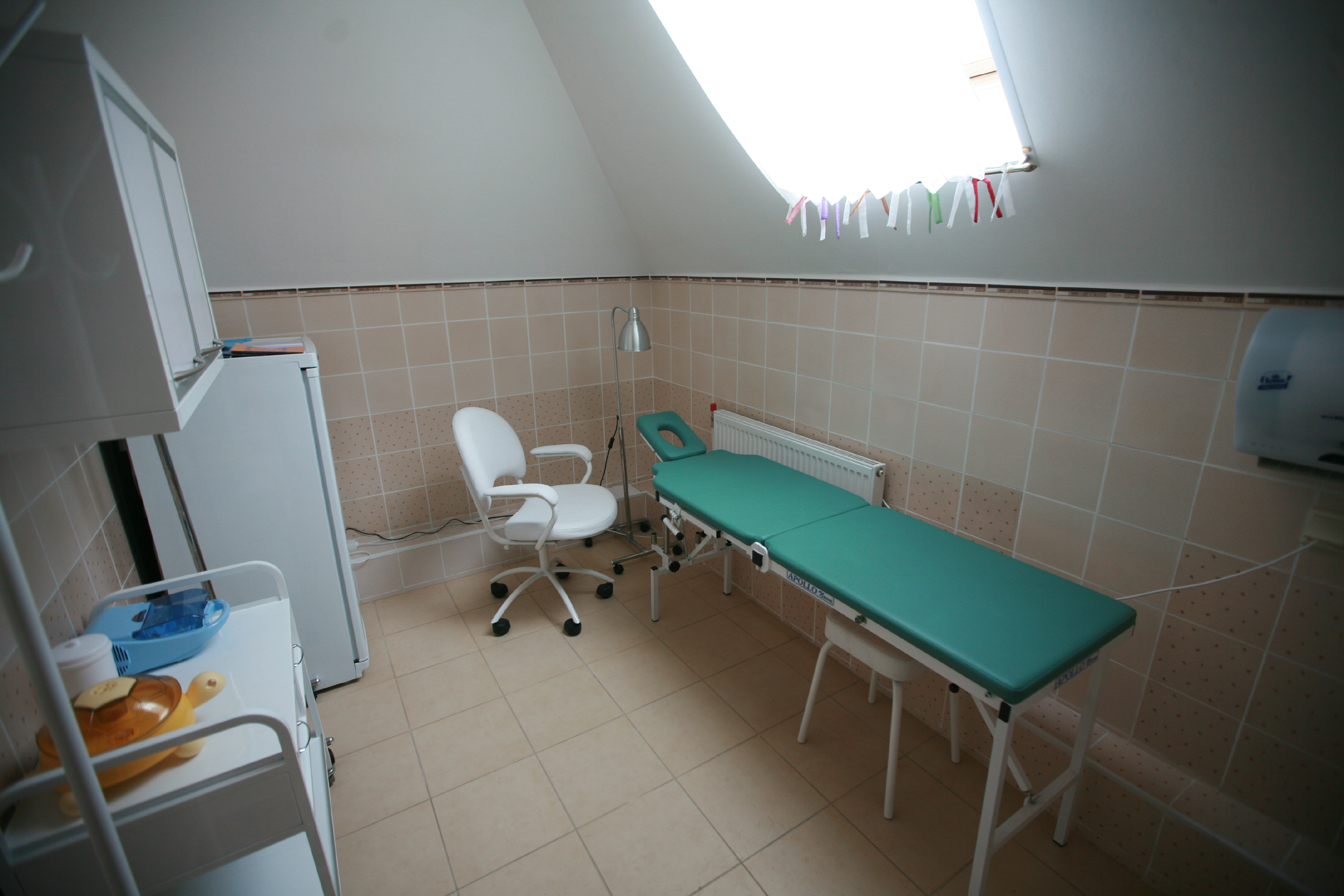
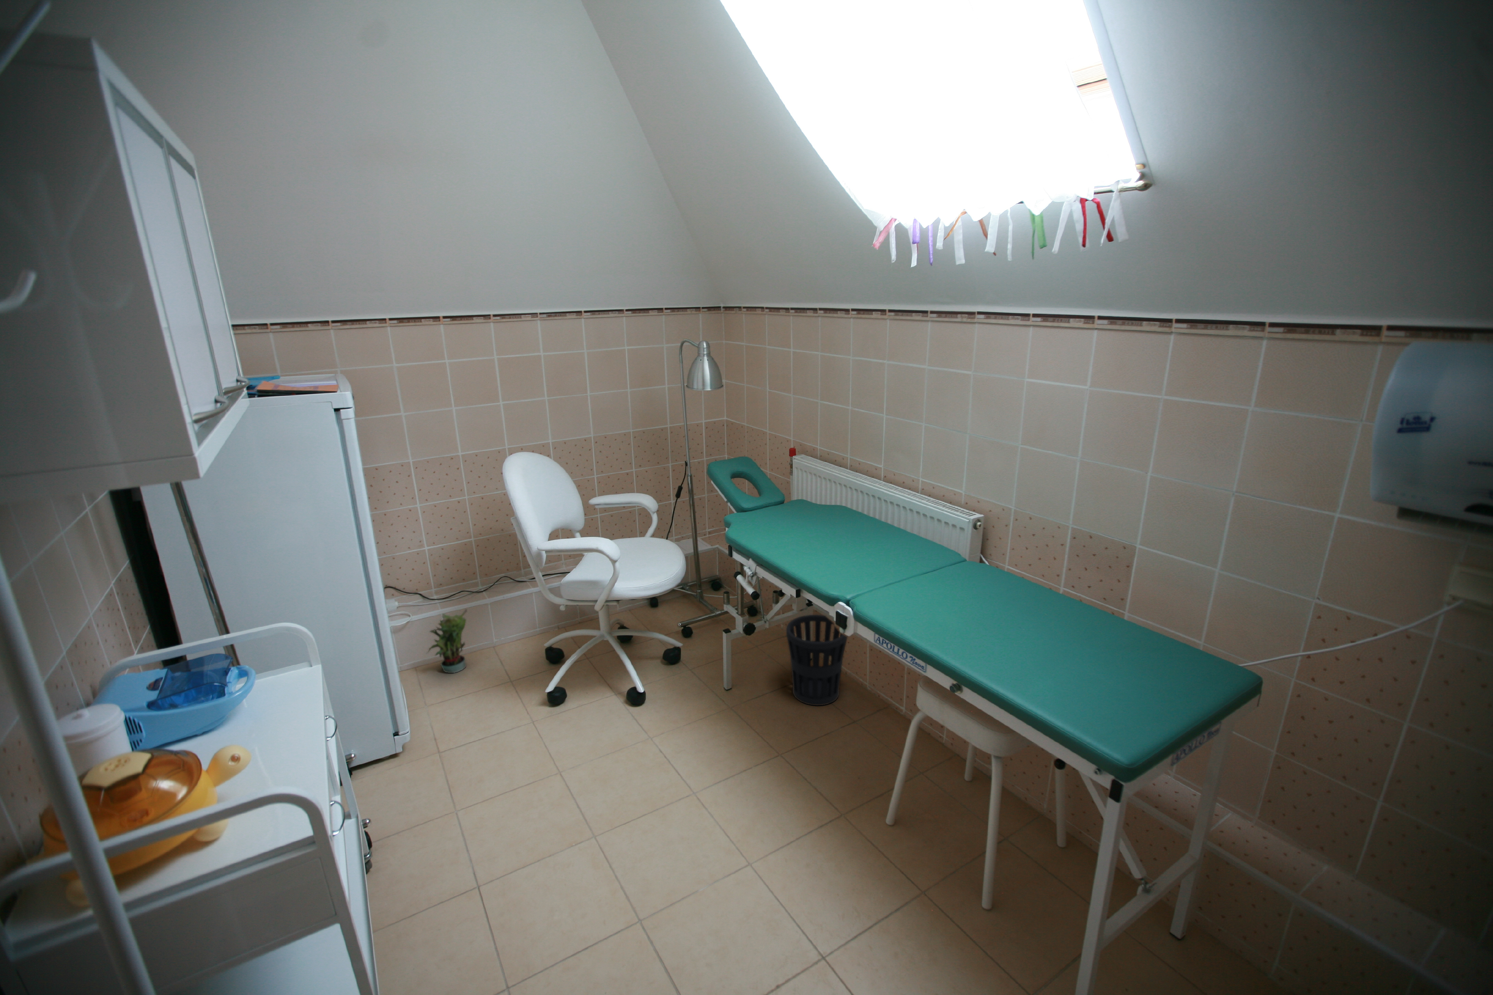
+ wastebasket [785,614,848,706]
+ potted plant [425,609,468,673]
